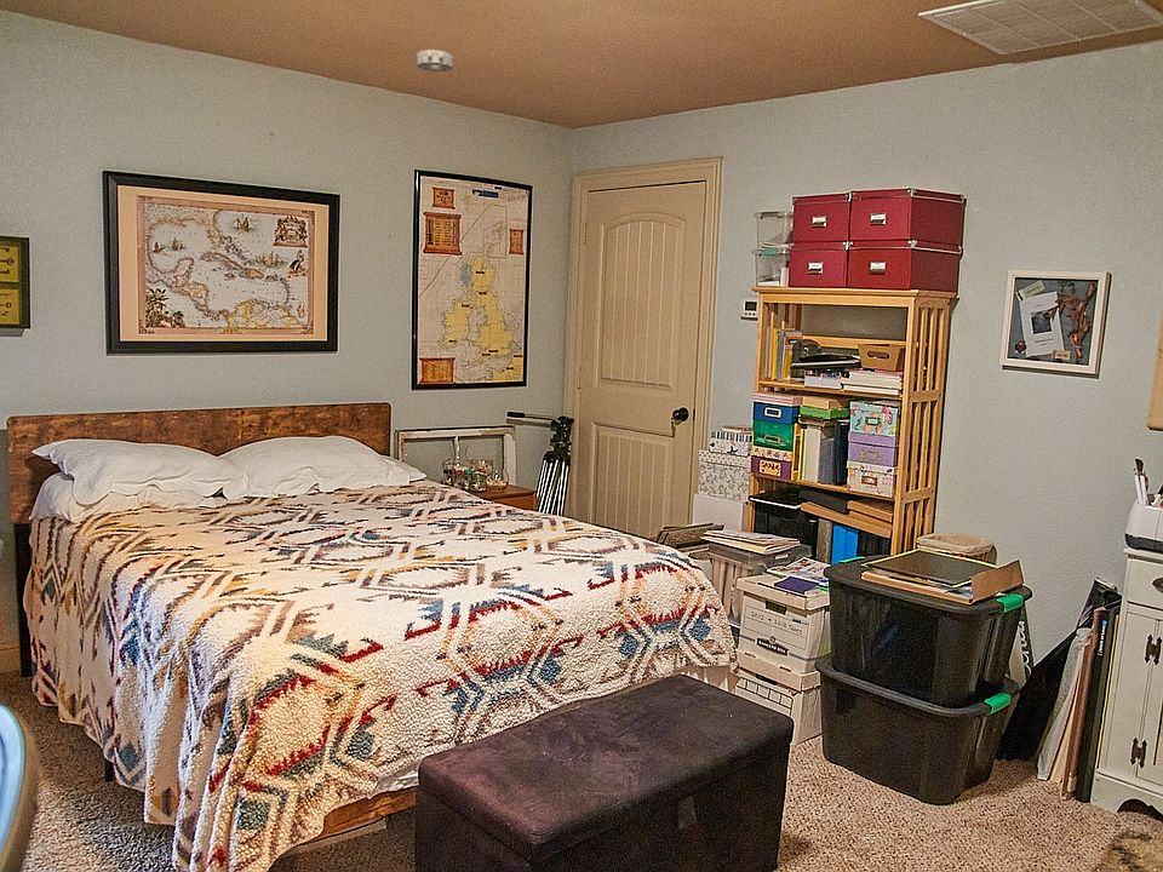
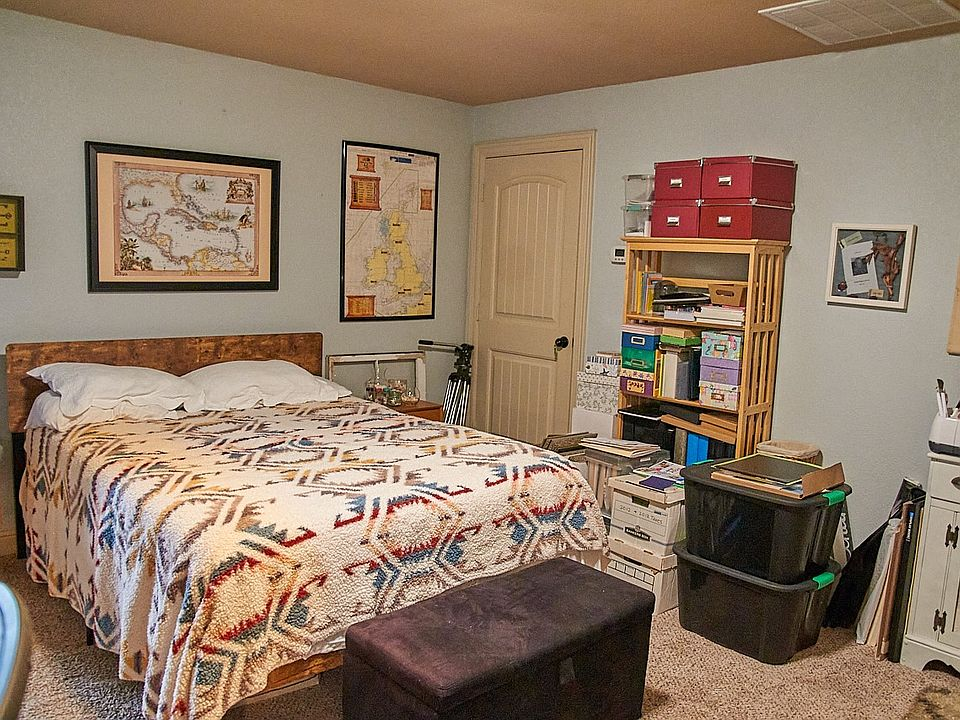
- smoke detector [416,48,454,73]
